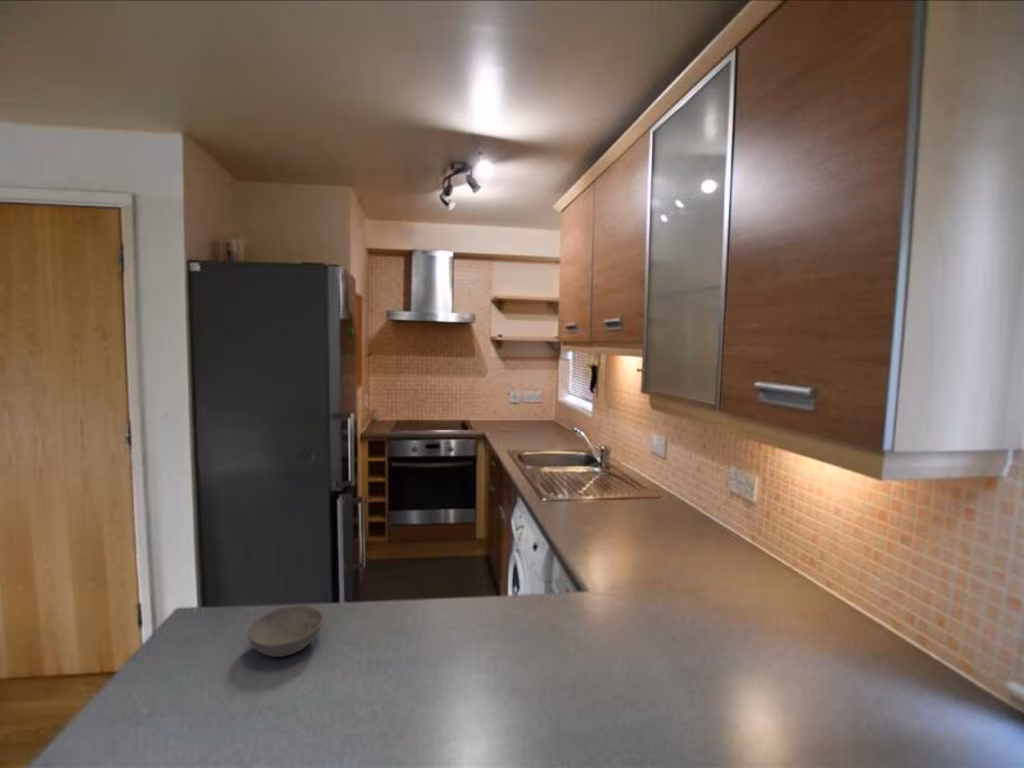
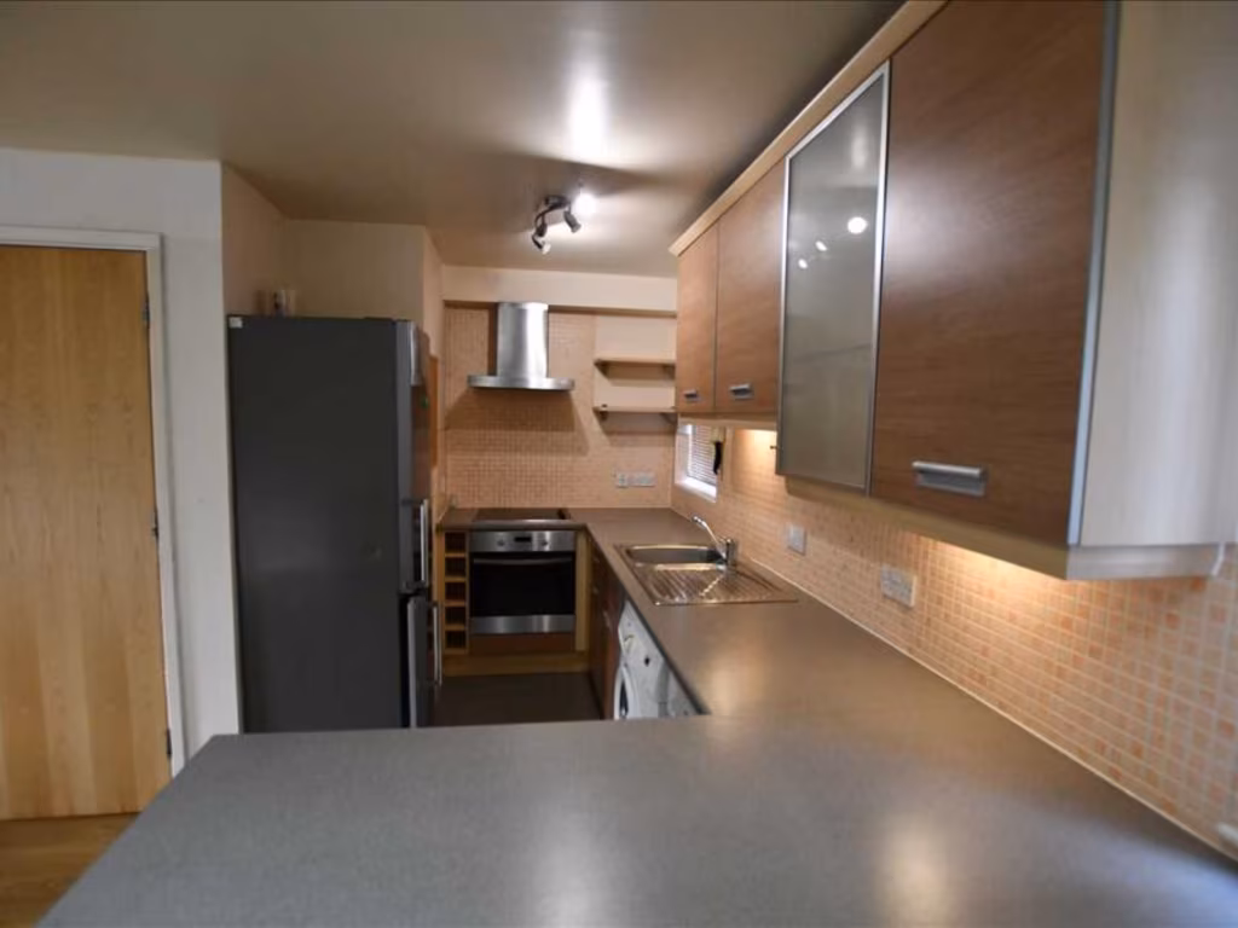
- bowl [247,604,325,658]
